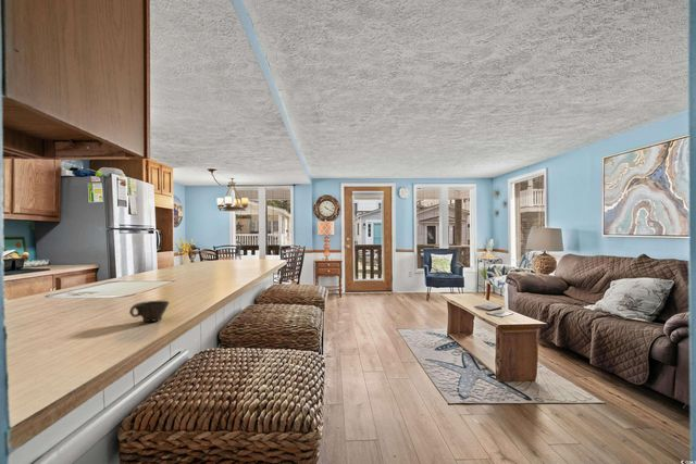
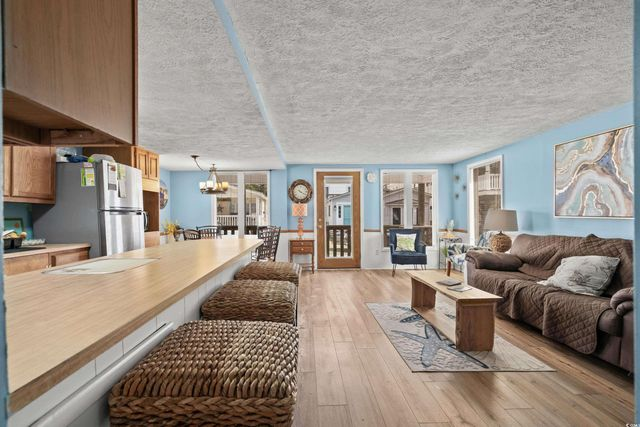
- cup [128,300,171,323]
